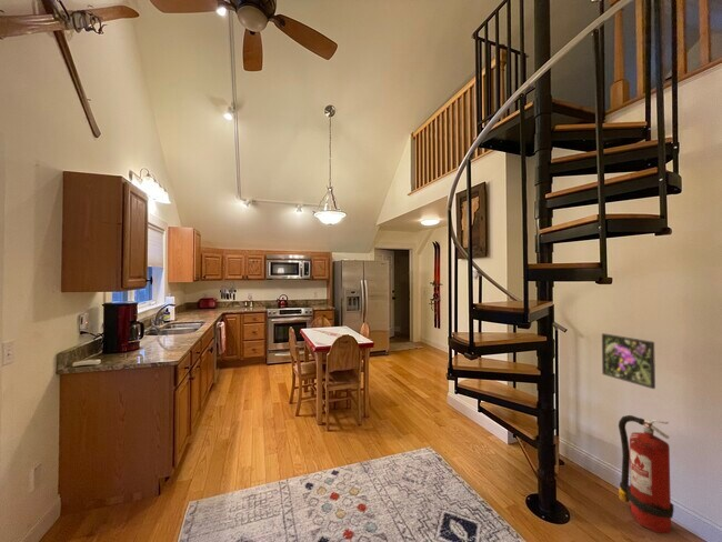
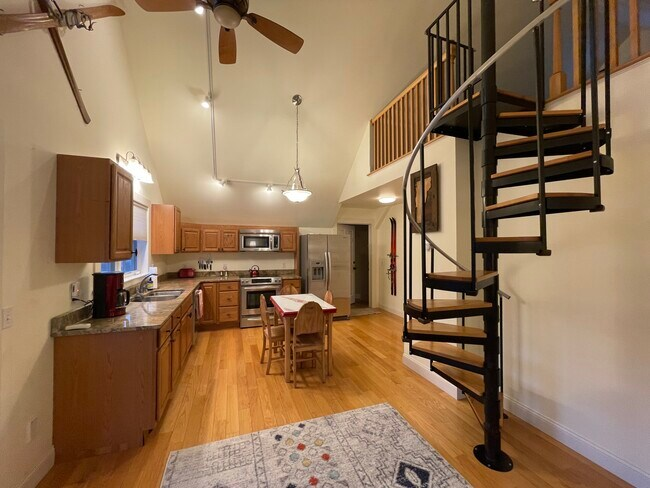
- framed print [601,332,656,390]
- fire extinguisher [618,414,675,534]
